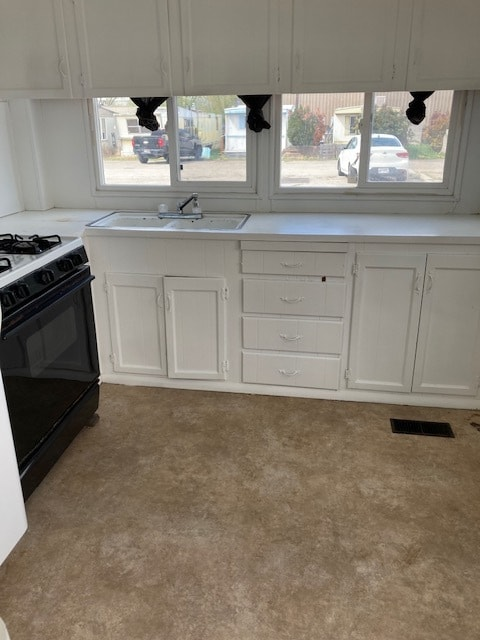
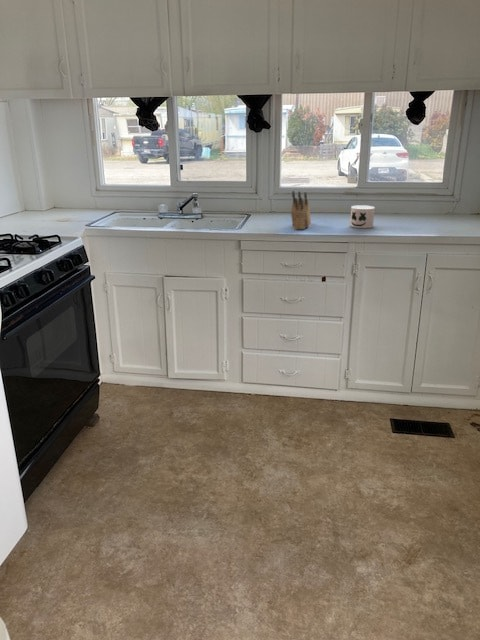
+ mug [349,204,376,229]
+ knife block [290,190,312,230]
